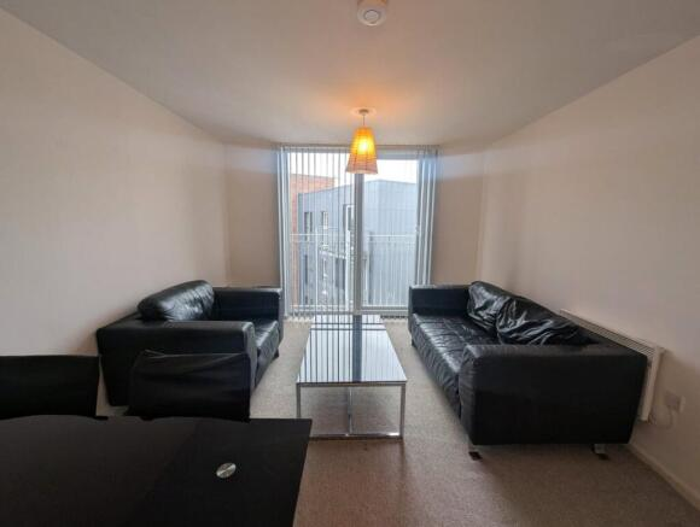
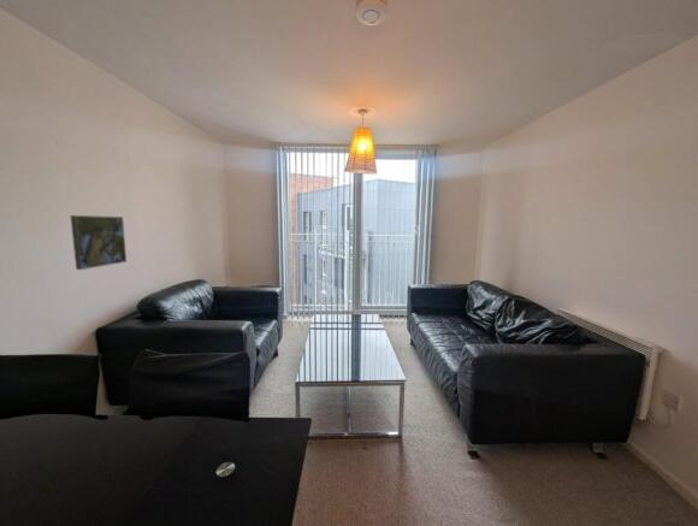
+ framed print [70,214,128,271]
